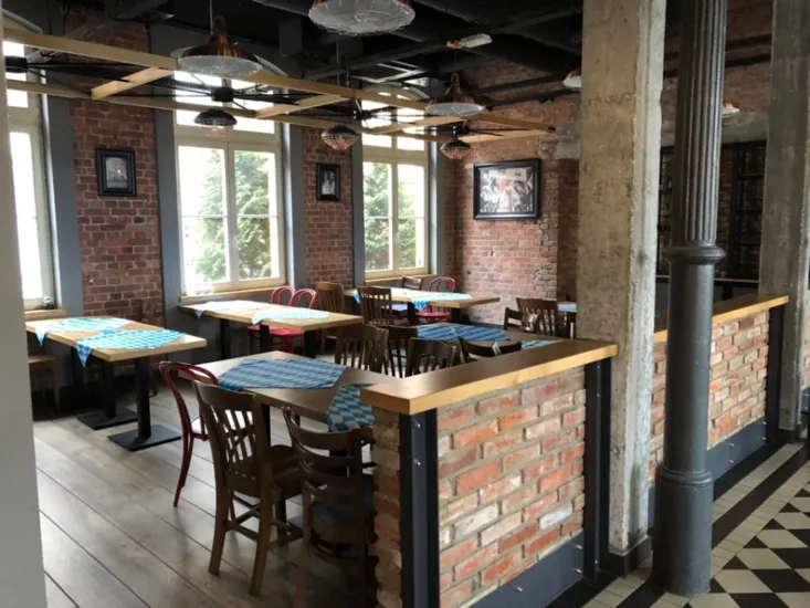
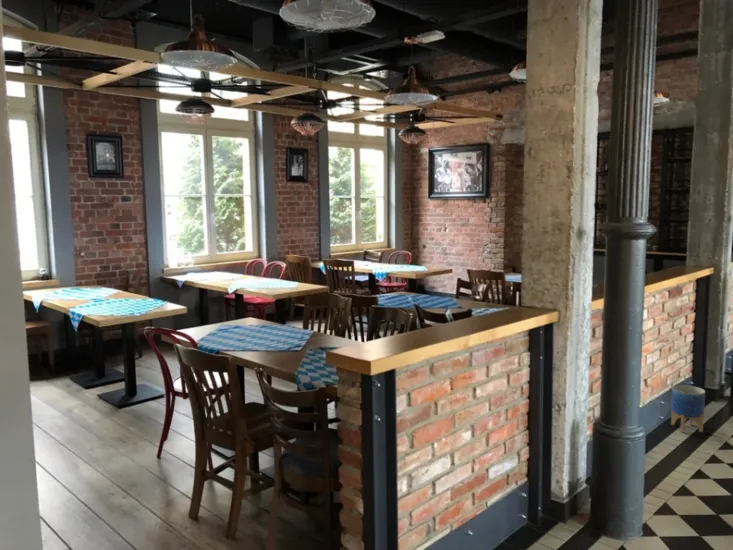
+ planter [670,384,706,433]
